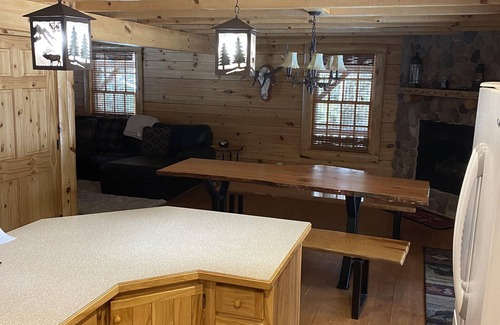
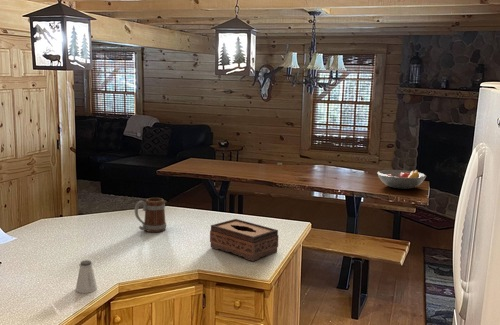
+ tissue box [209,218,280,262]
+ mug [134,197,167,233]
+ saltshaker [75,259,98,294]
+ fruit bowl [376,169,427,190]
